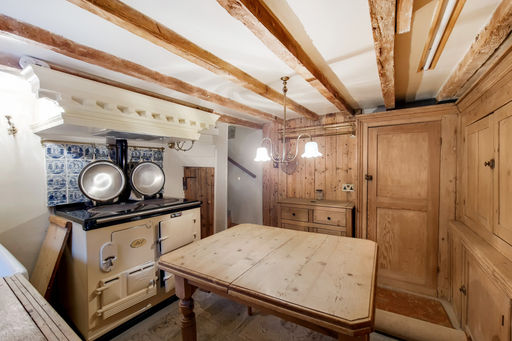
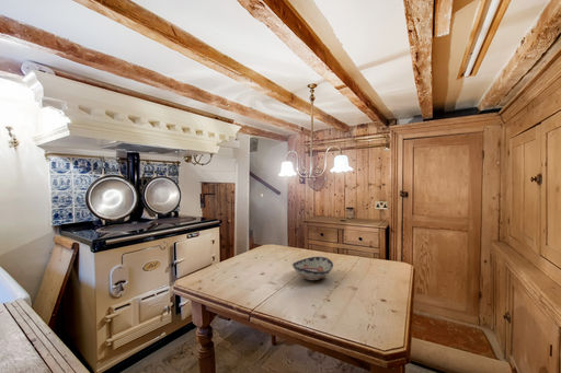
+ decorative bowl [291,256,334,281]
